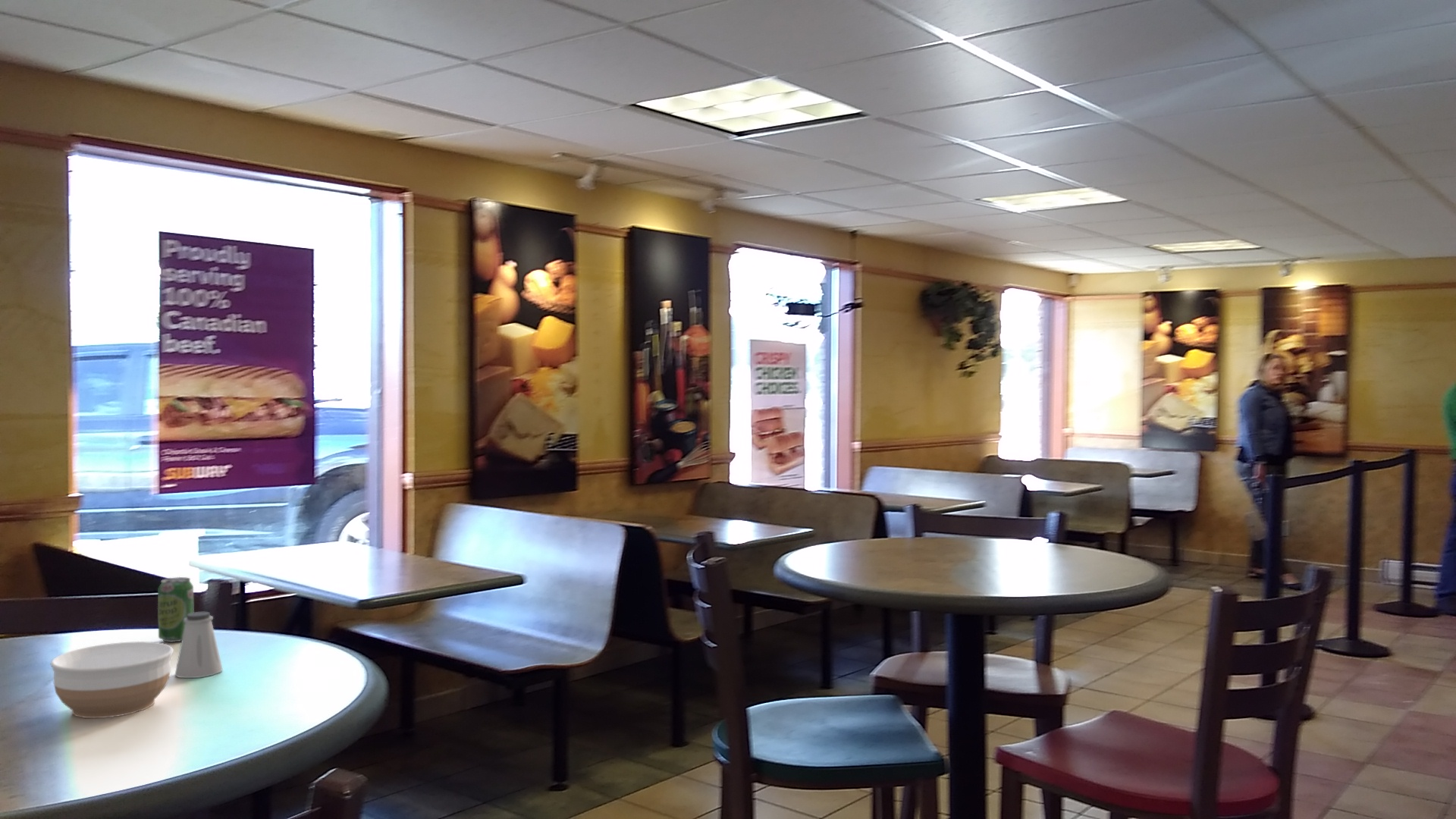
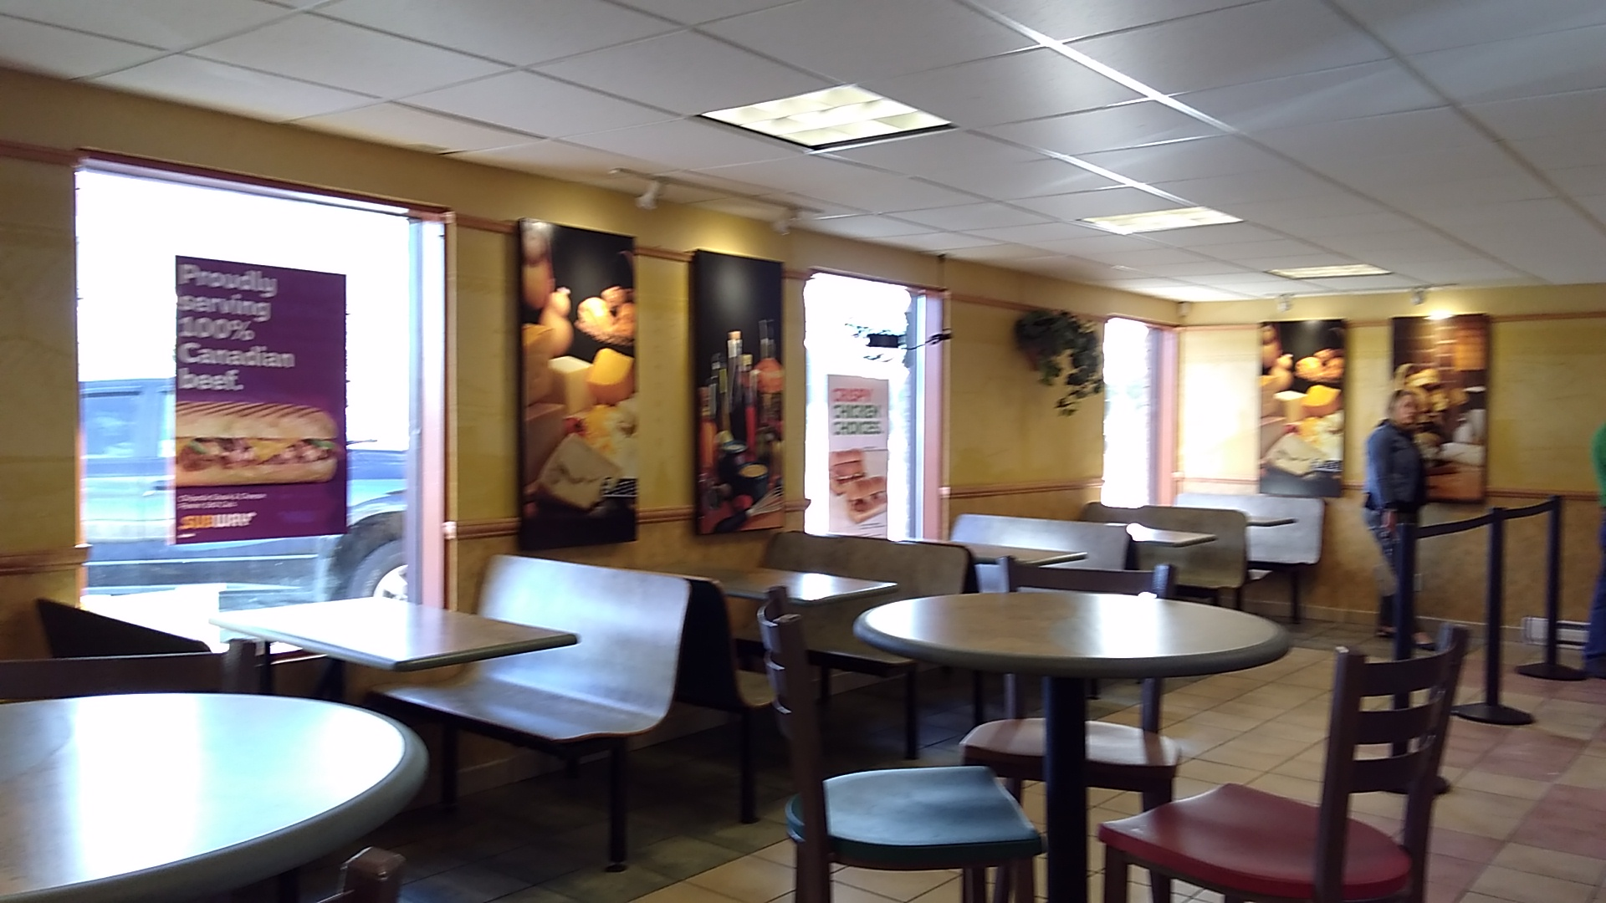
- beverage can [157,576,194,643]
- saltshaker [174,611,224,679]
- bowl [49,641,174,719]
